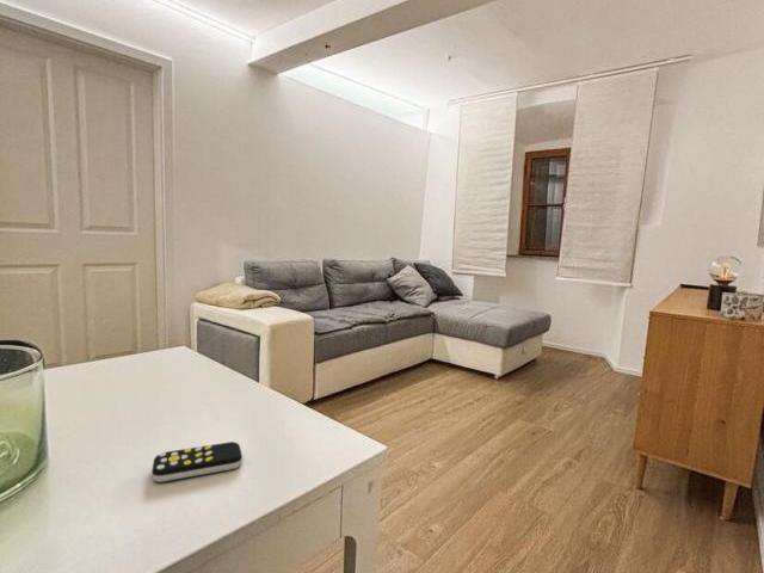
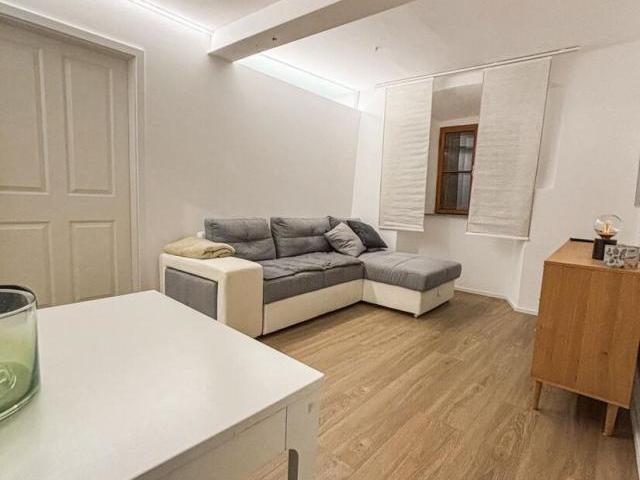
- remote control [150,440,244,483]
